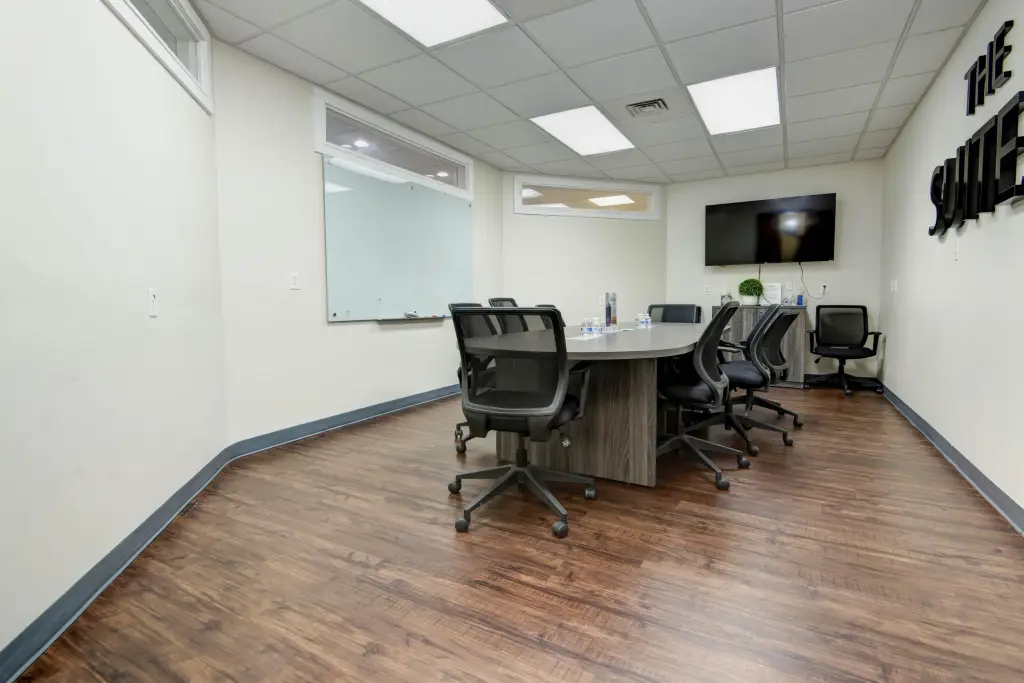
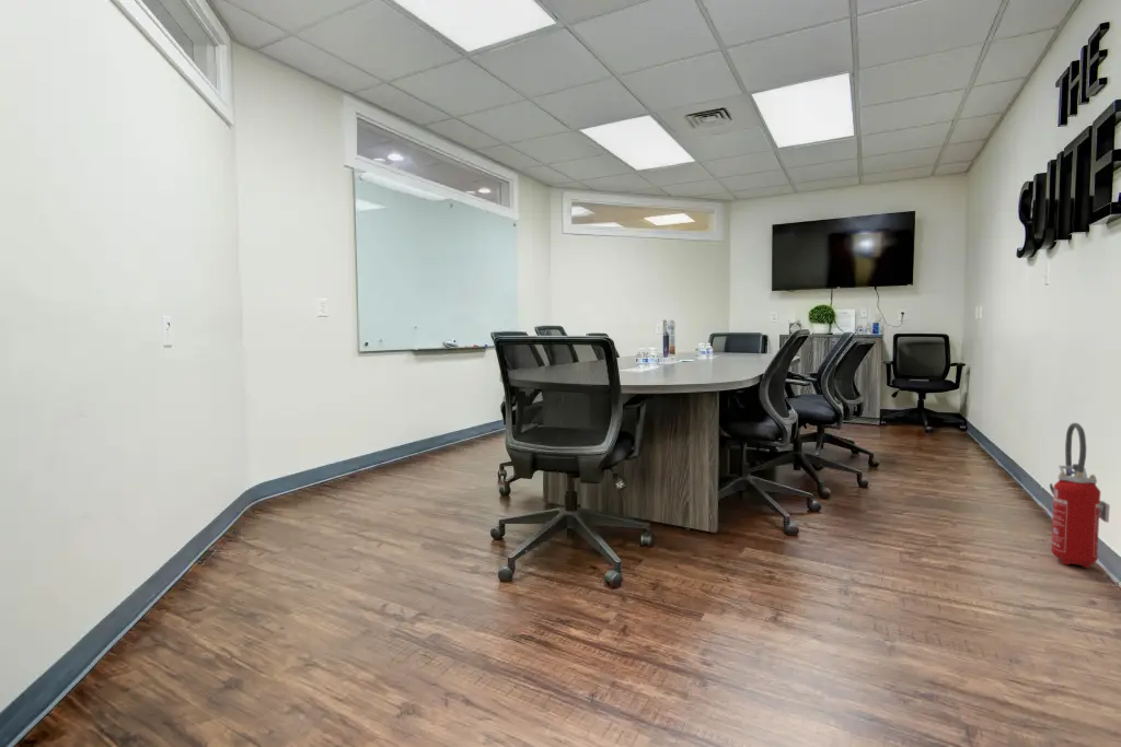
+ fire extinguisher [1049,422,1111,569]
